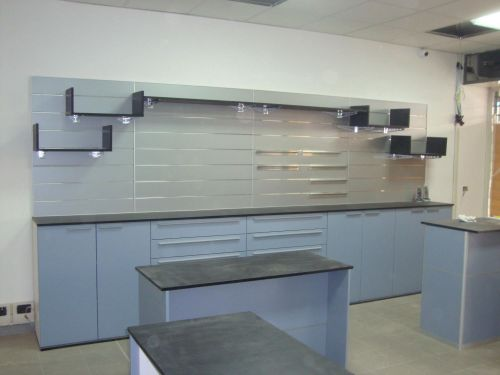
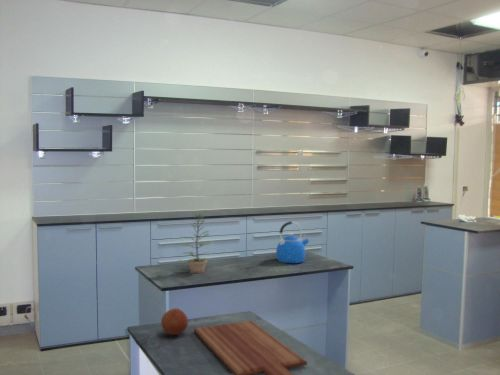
+ fruit [160,307,189,336]
+ kettle [275,220,310,264]
+ cutting board [193,320,308,375]
+ plant [176,210,212,274]
